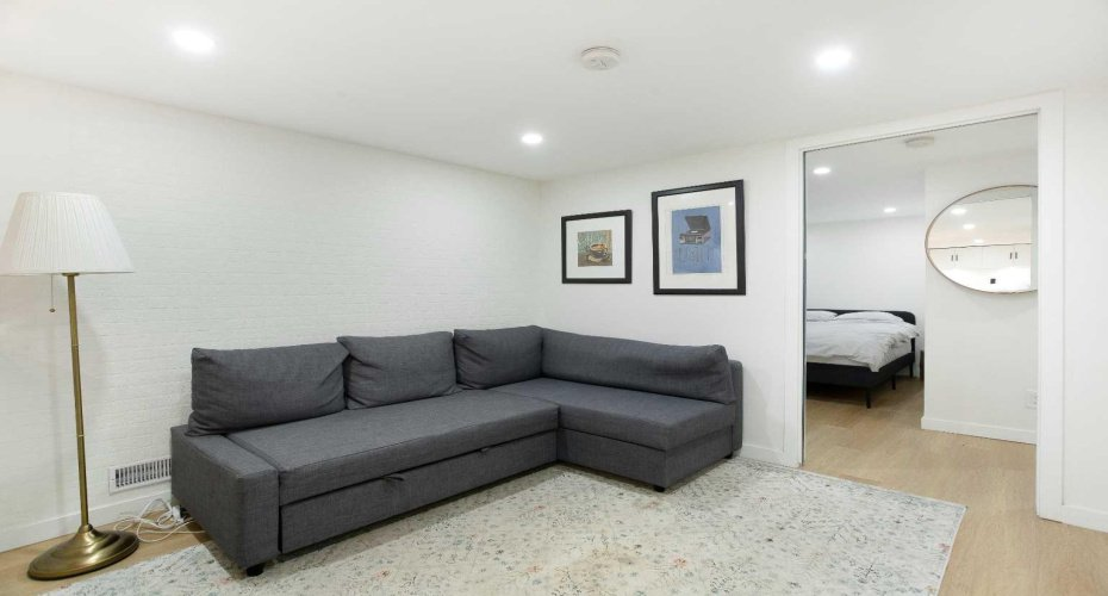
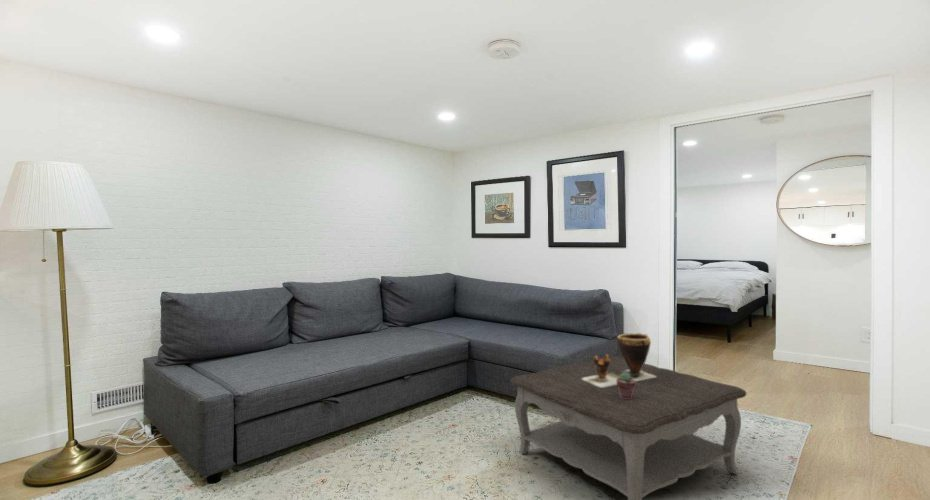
+ coffee table [509,355,748,500]
+ potted succulent [617,373,636,399]
+ clay pot [582,332,656,387]
